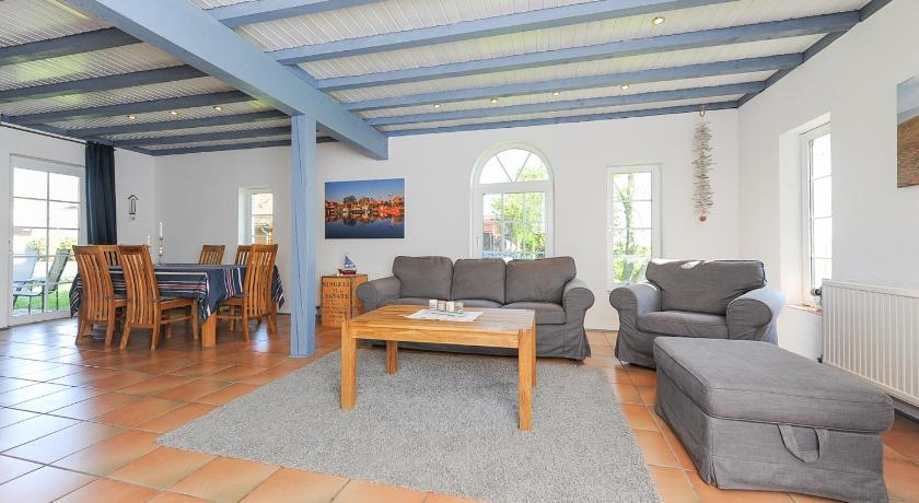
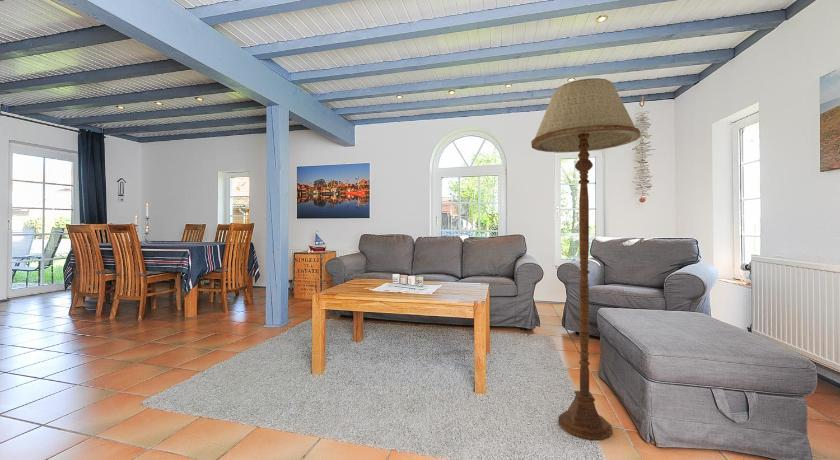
+ floor lamp [530,77,642,442]
